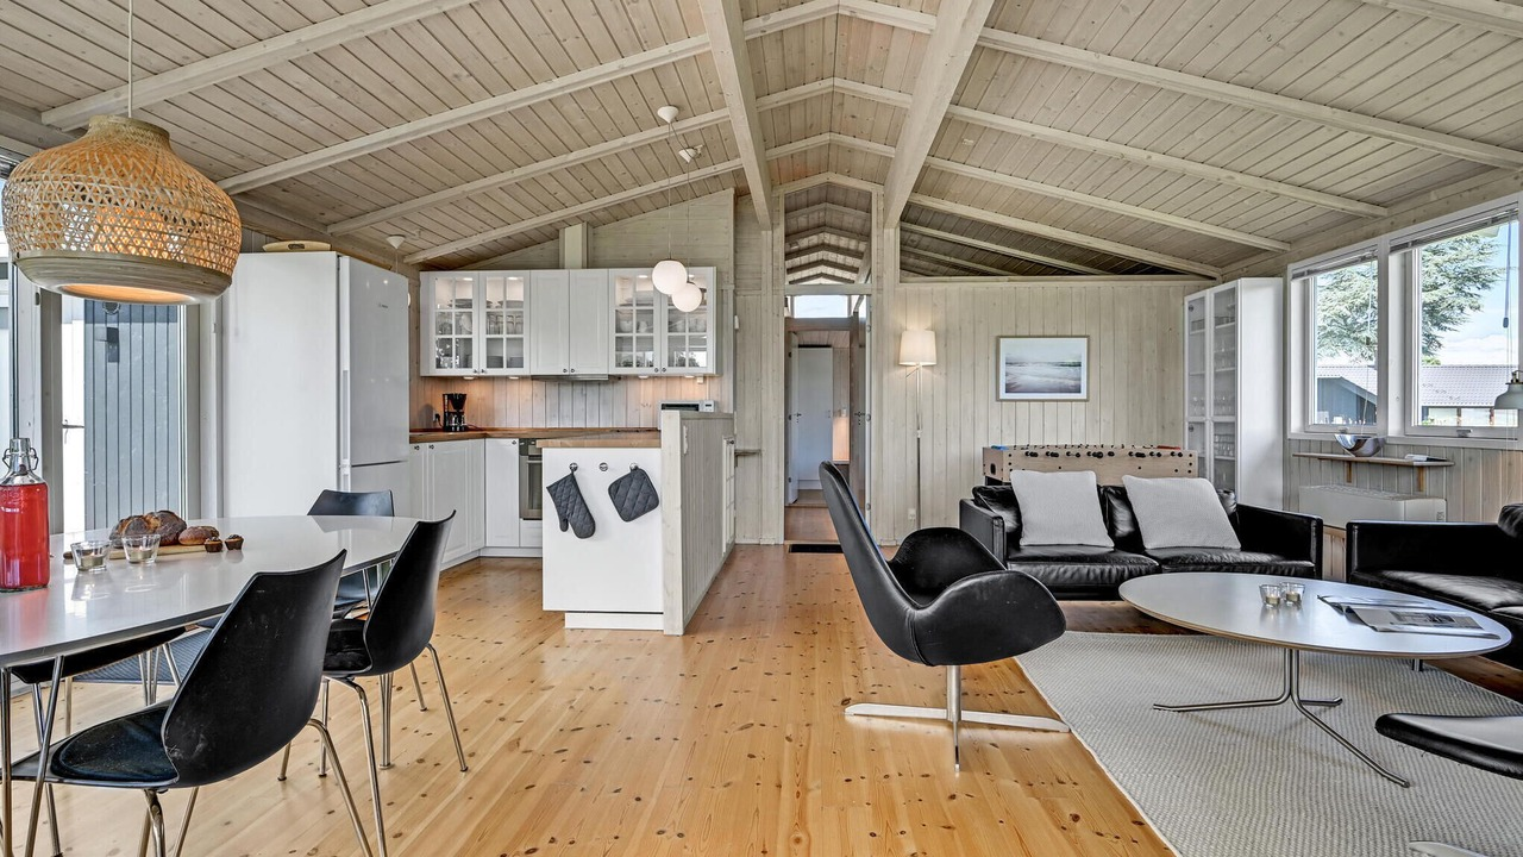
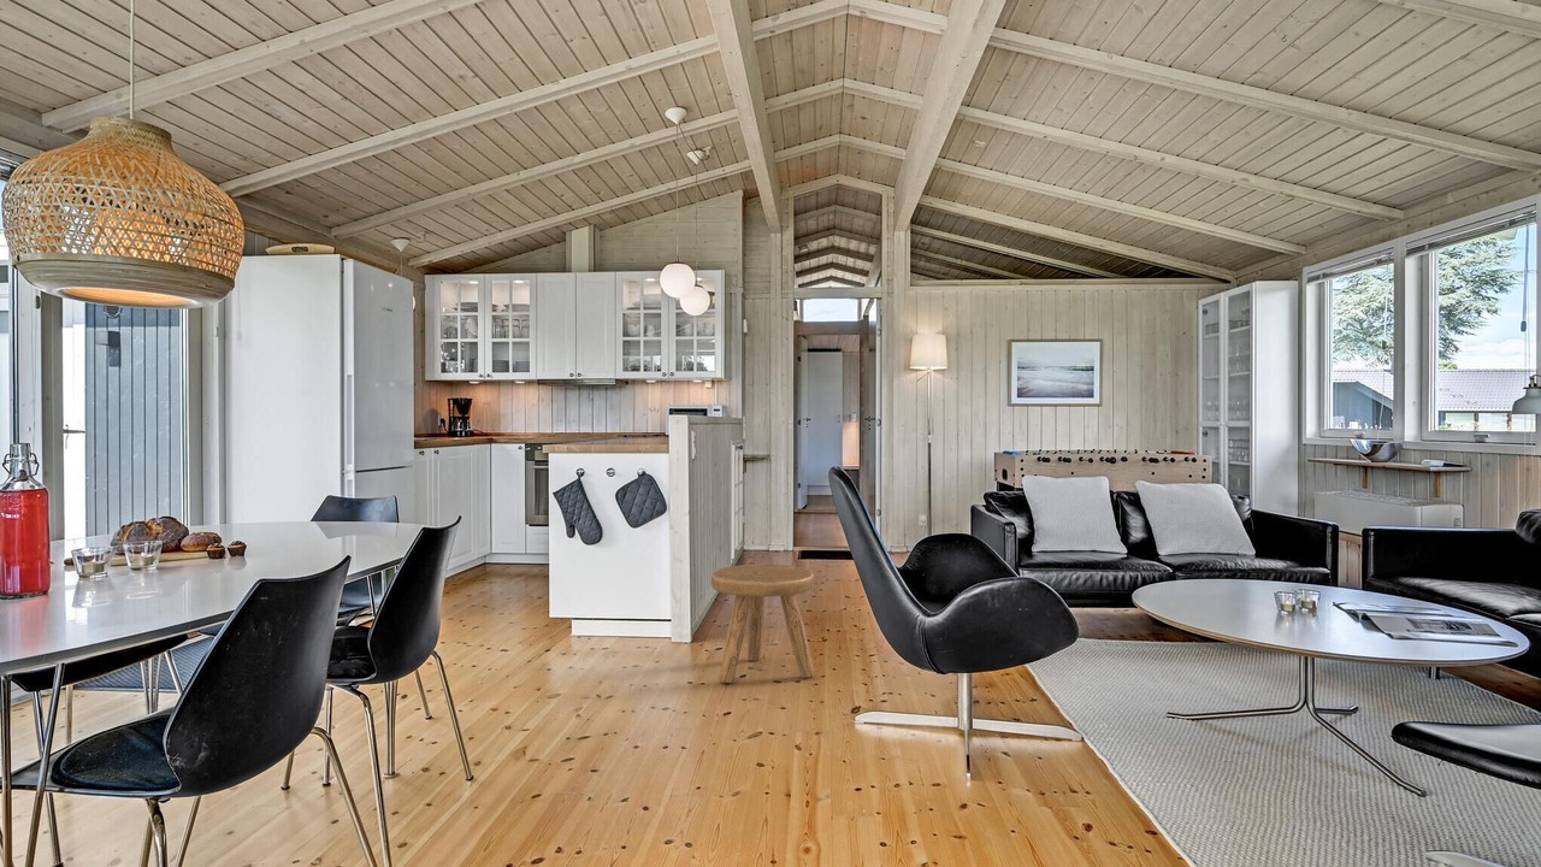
+ stool [710,564,815,684]
